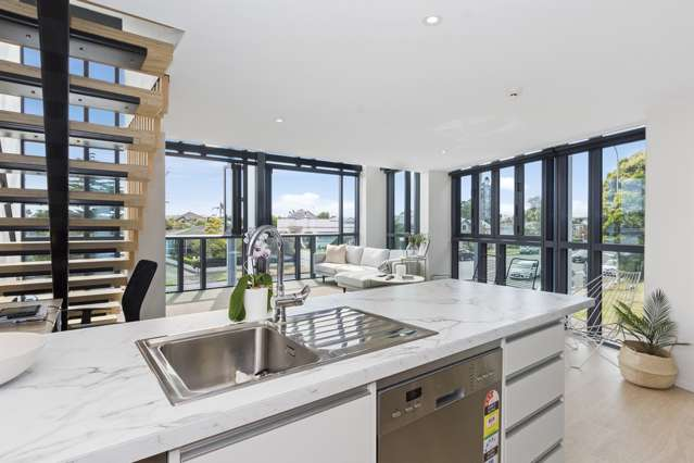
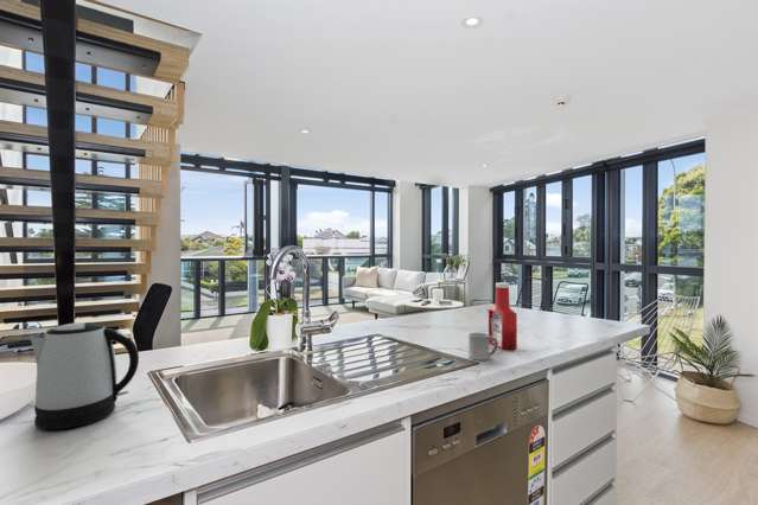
+ cup [467,332,498,362]
+ kettle [30,321,140,430]
+ soap bottle [488,281,518,351]
